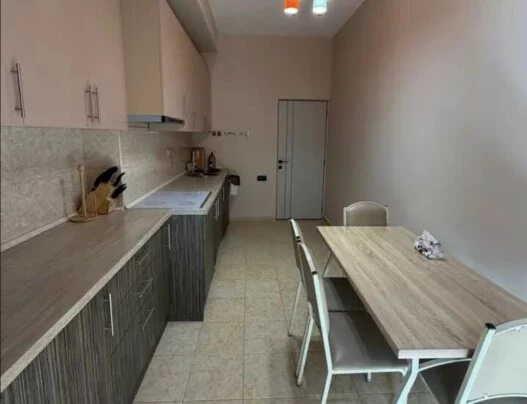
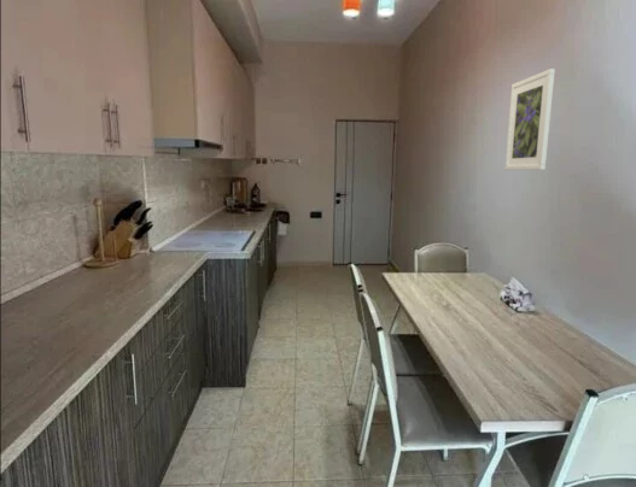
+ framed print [504,68,556,171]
